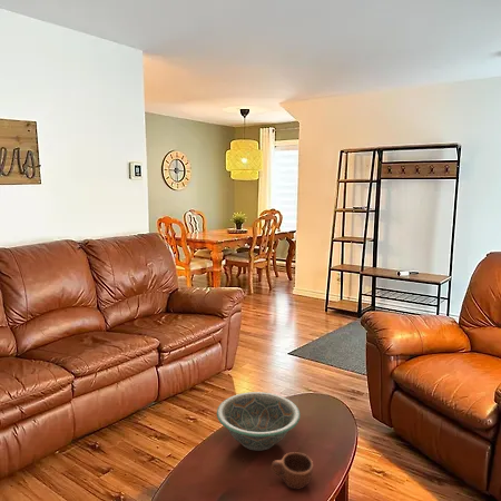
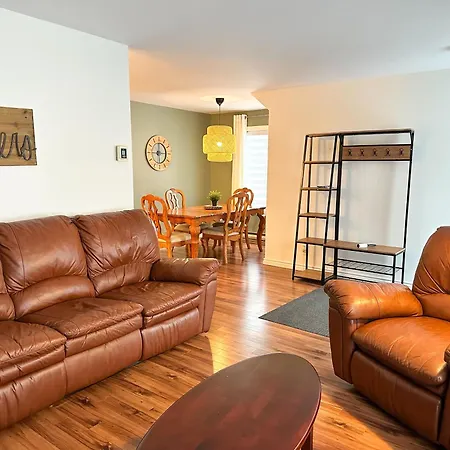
- mug [269,451,314,490]
- decorative bowl [216,391,302,452]
